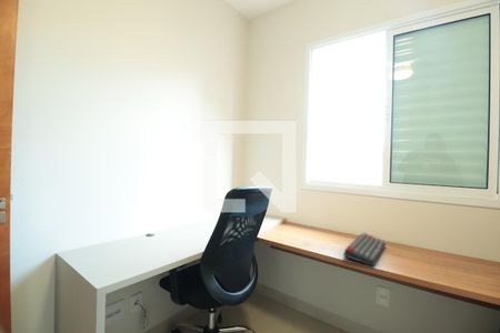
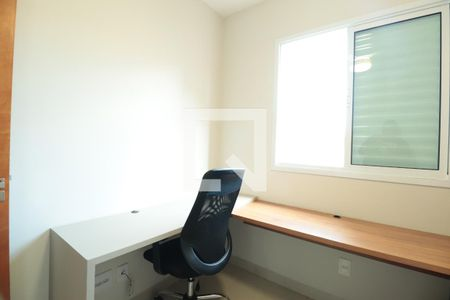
- keyboard [342,231,387,268]
